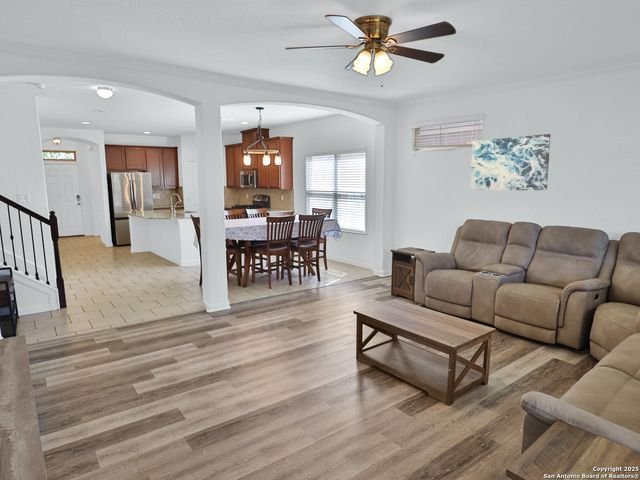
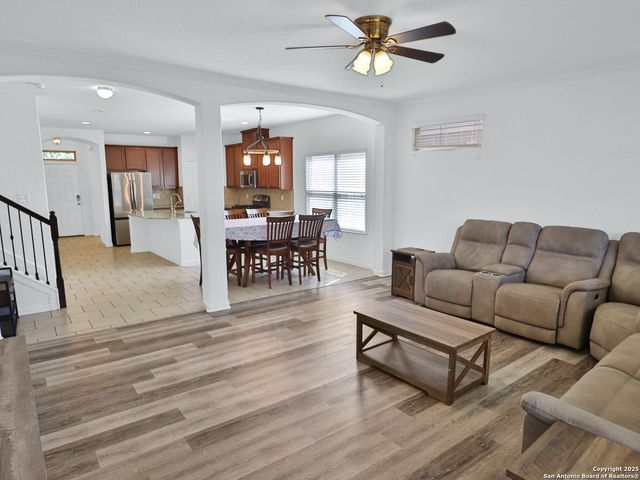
- wall art [470,133,551,191]
